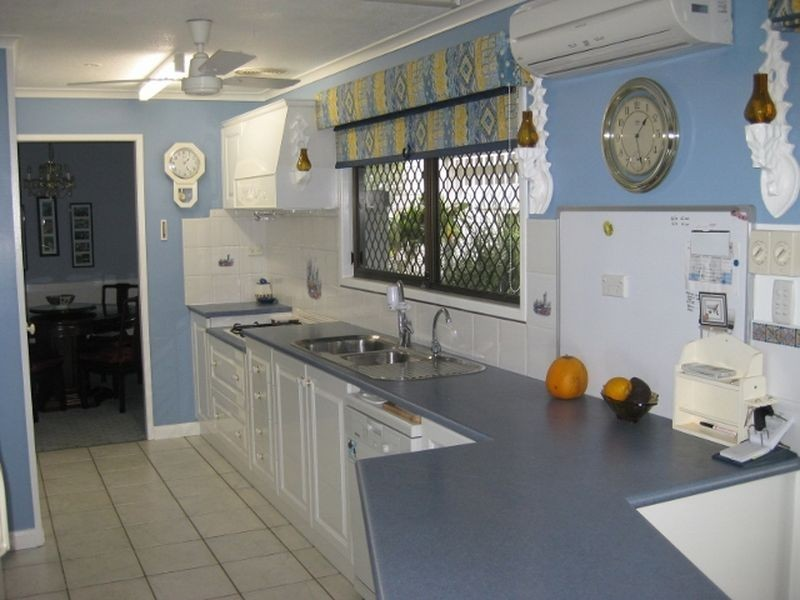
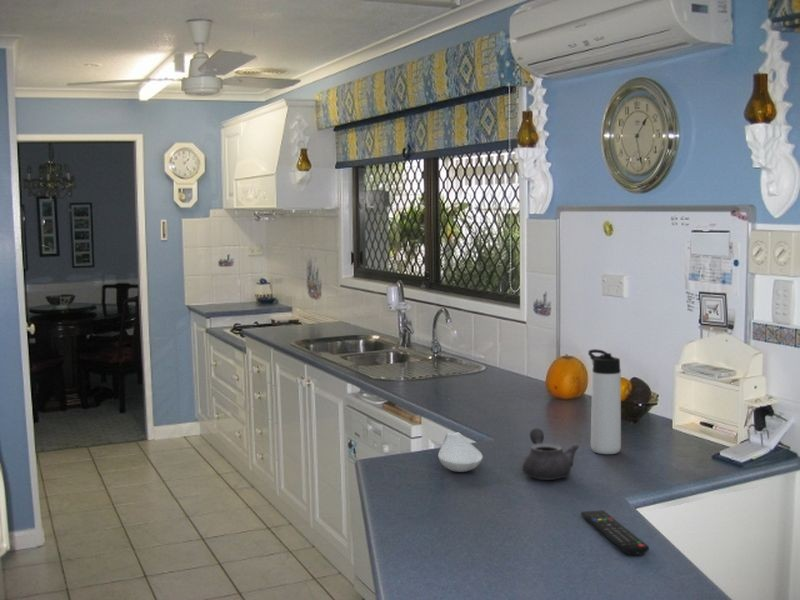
+ teapot [521,427,580,481]
+ spoon rest [437,431,484,473]
+ thermos bottle [587,348,622,455]
+ remote control [580,509,650,556]
